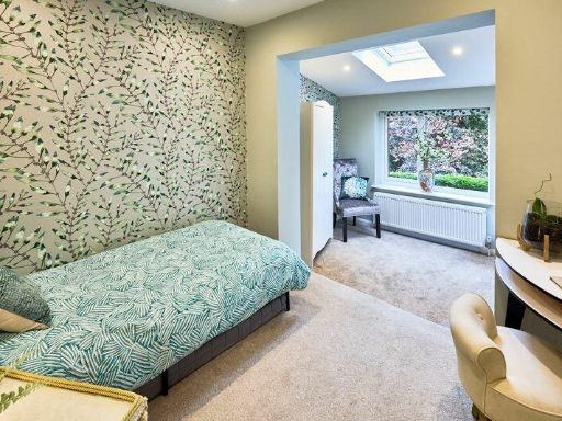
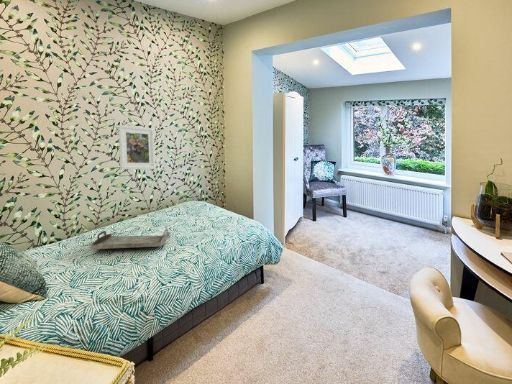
+ serving tray [90,228,171,250]
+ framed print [117,124,156,170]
